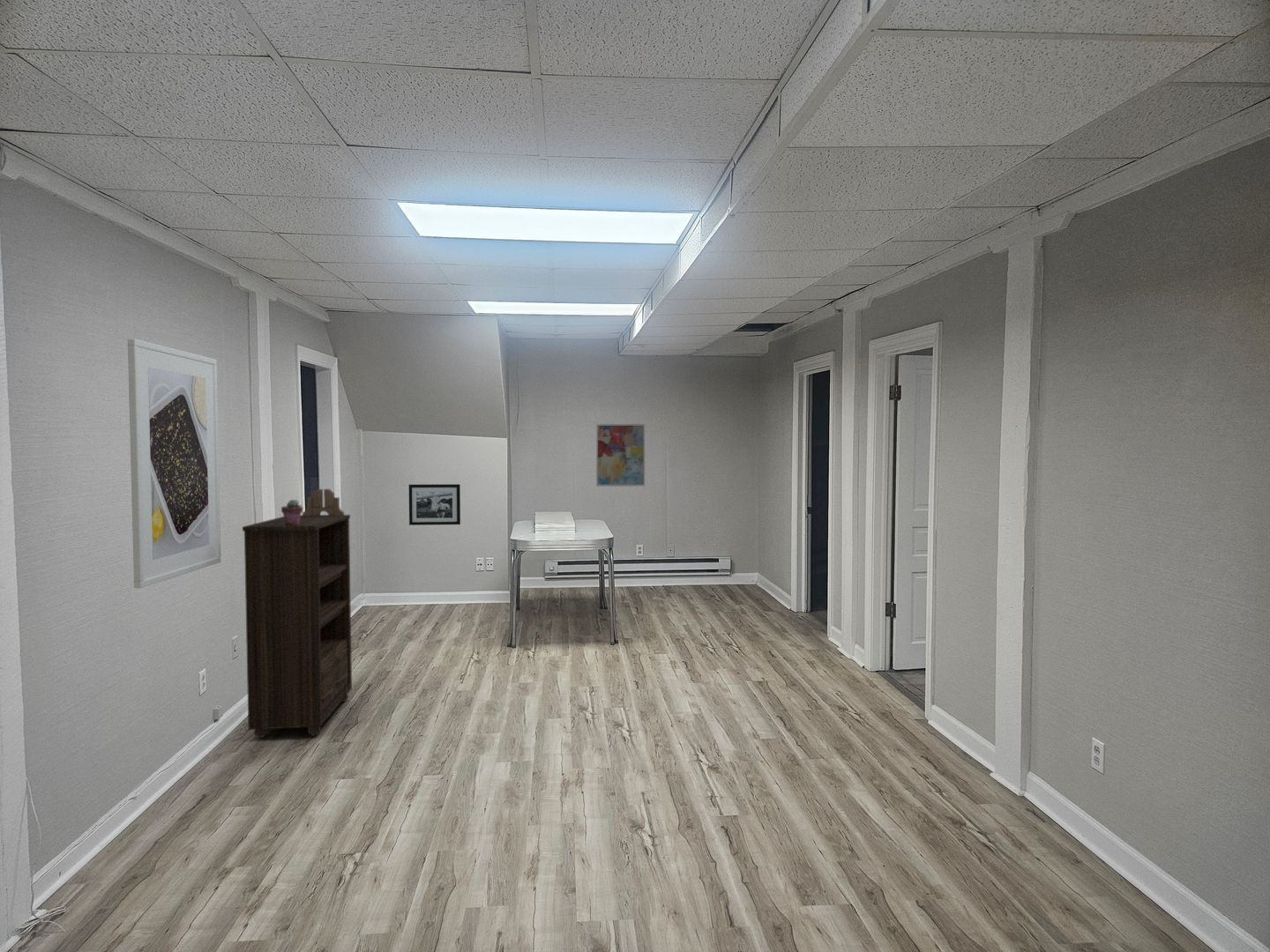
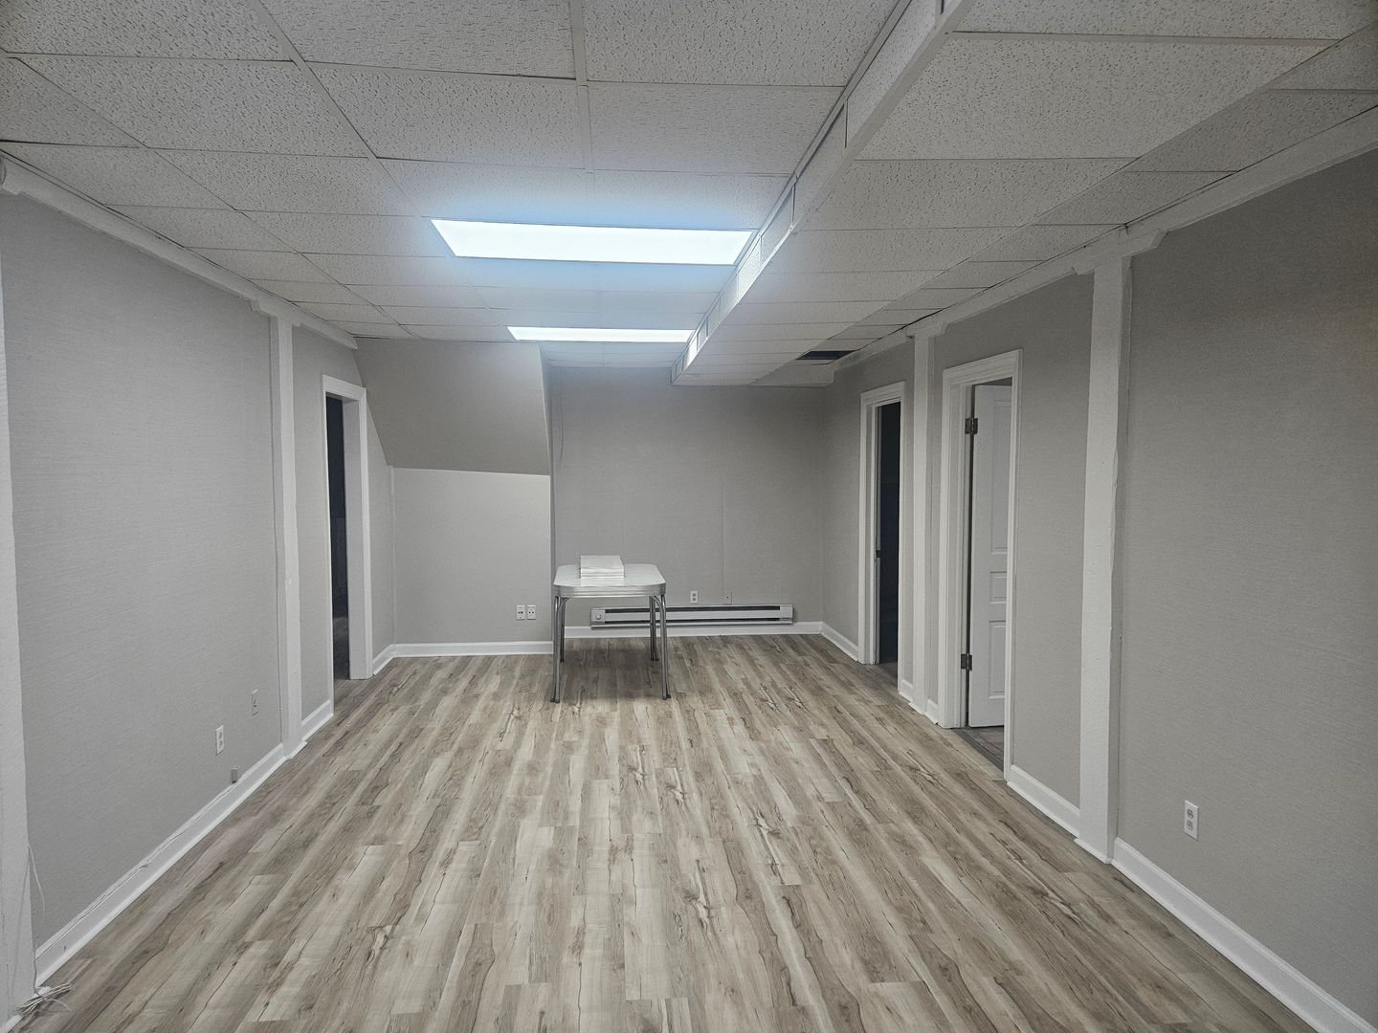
- picture frame [408,483,461,526]
- bookend [302,488,345,517]
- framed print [127,338,222,589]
- potted succulent [280,499,303,525]
- wall art [595,423,646,487]
- bookshelf [242,514,353,739]
